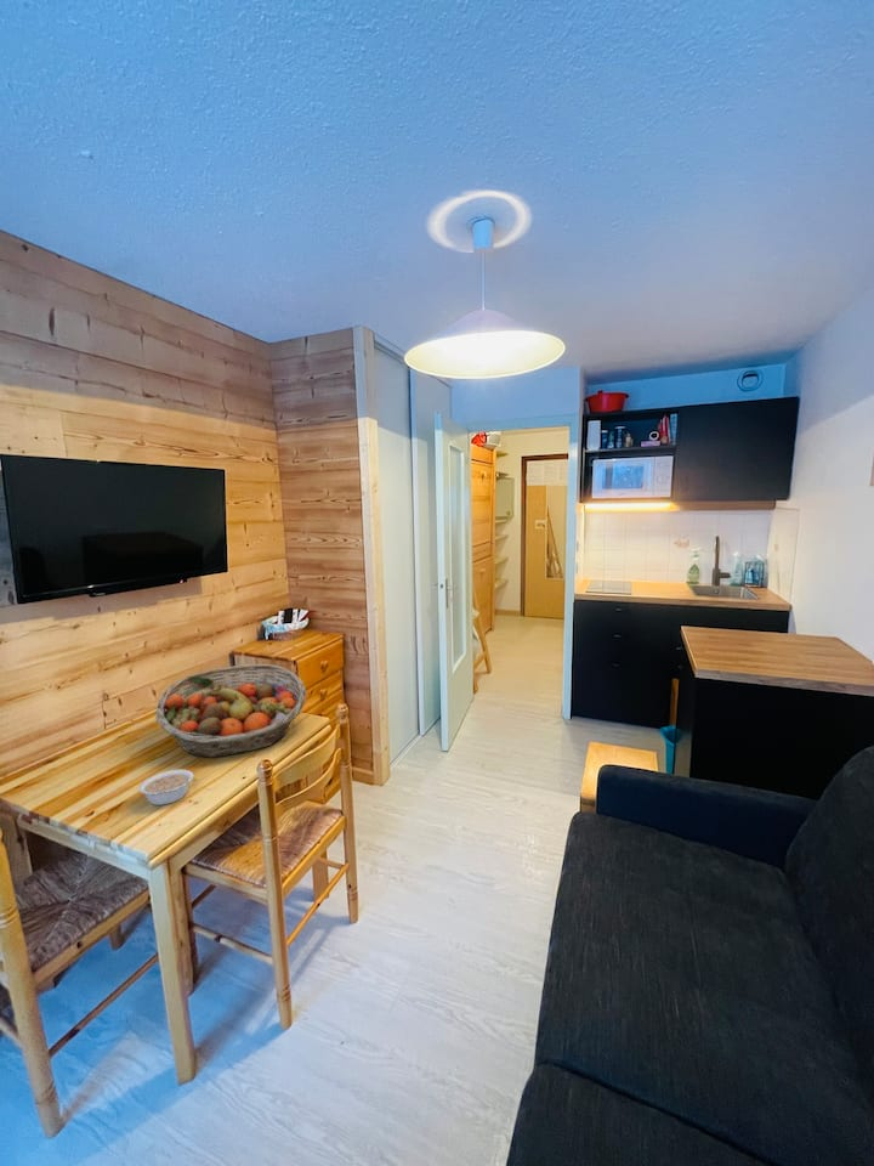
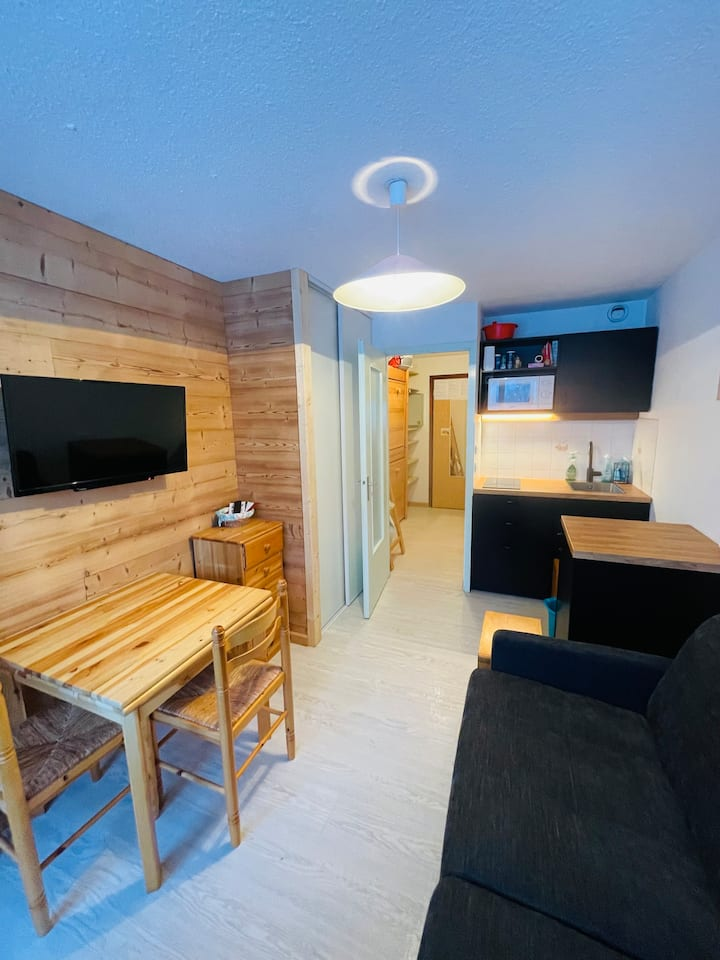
- fruit basket [154,663,307,759]
- legume [137,769,199,806]
